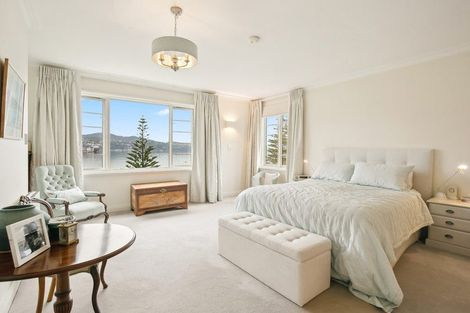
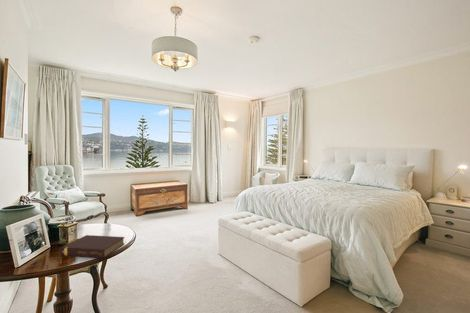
+ book [60,234,125,259]
